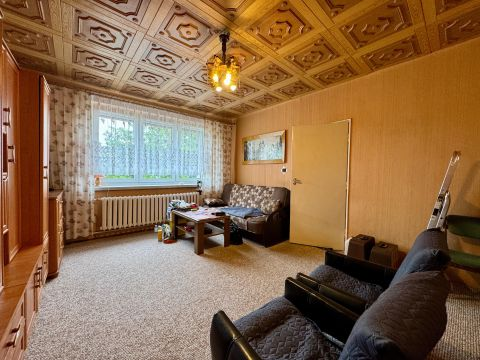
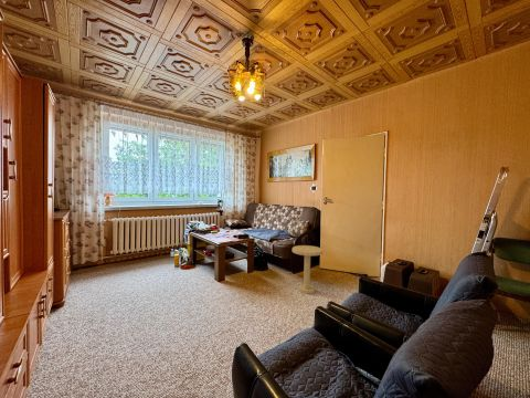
+ side table [292,244,324,295]
